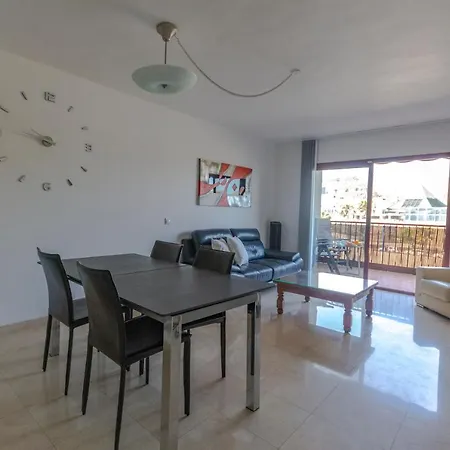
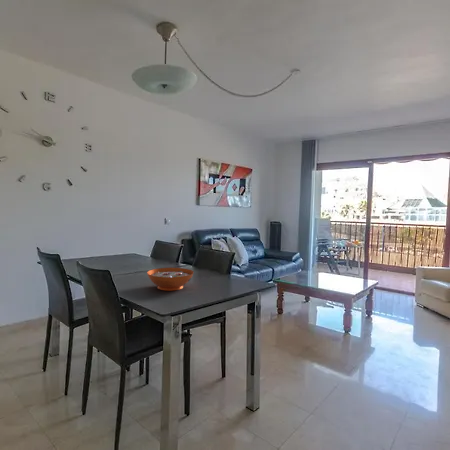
+ decorative bowl [146,267,195,291]
